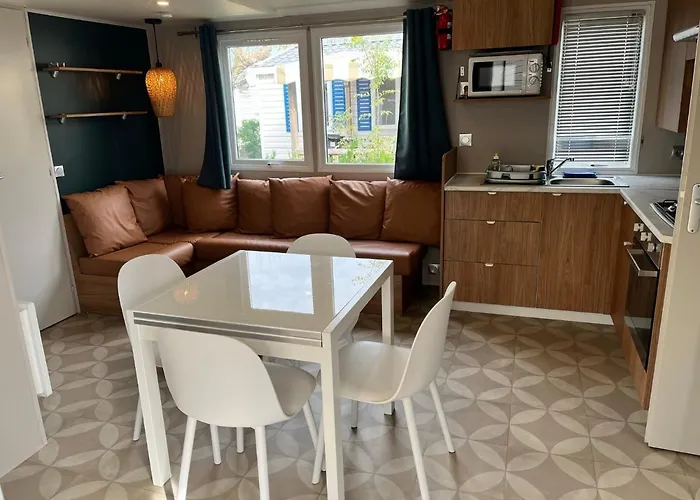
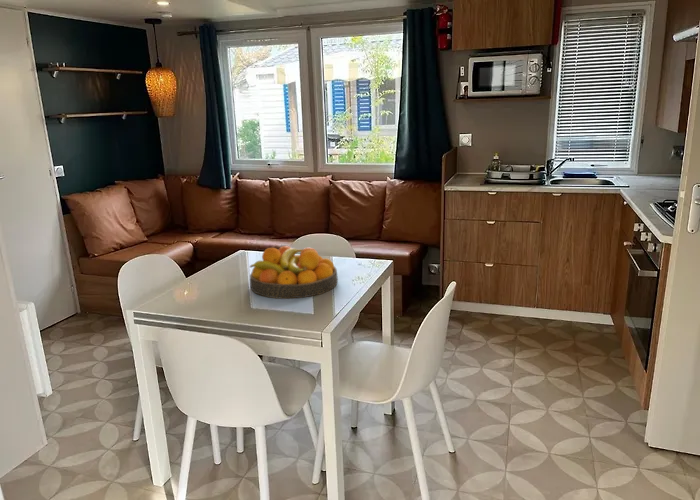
+ fruit bowl [249,245,339,300]
